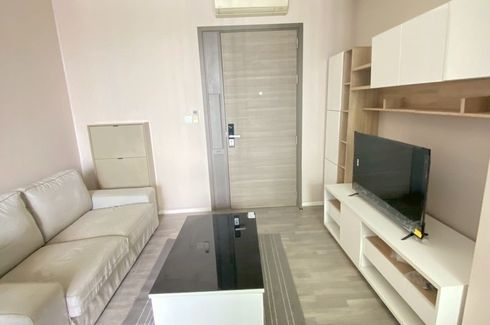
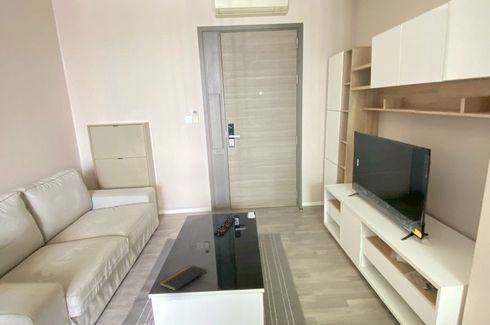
+ remote control [213,217,237,237]
+ notepad [159,264,207,292]
